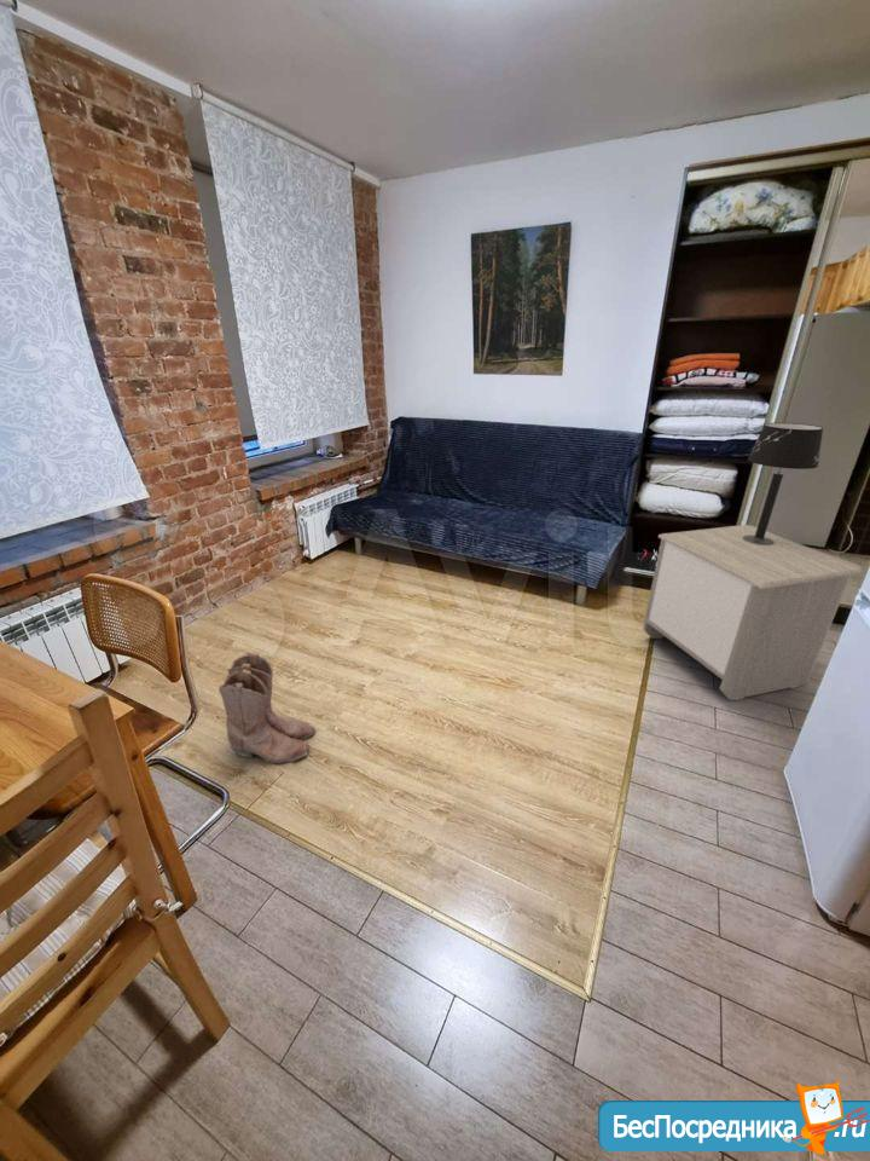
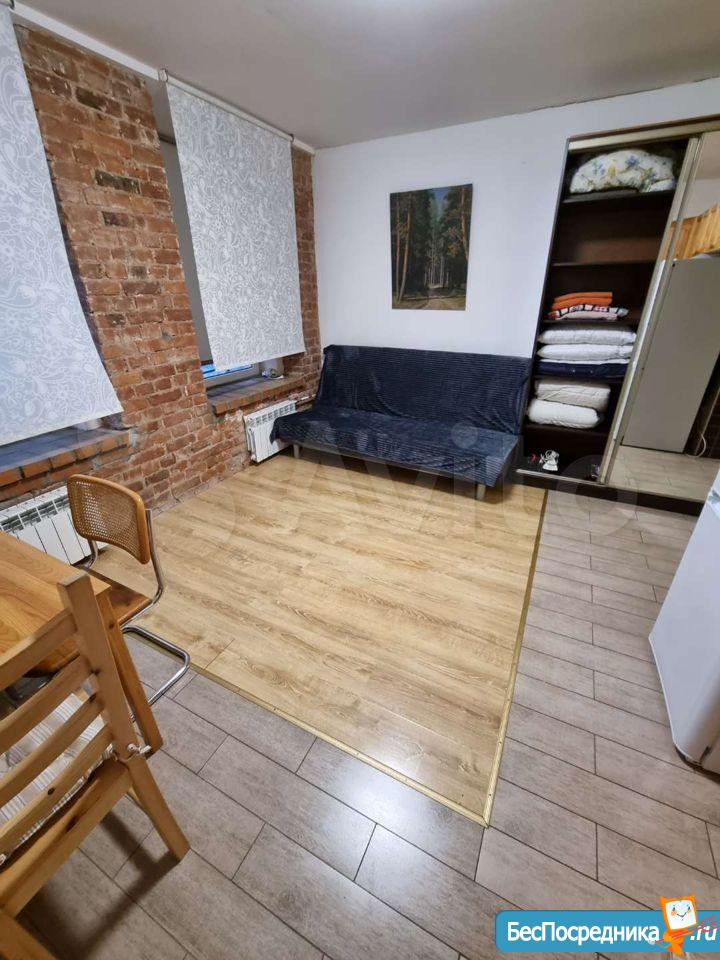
- table lamp [743,422,824,545]
- boots [218,652,317,764]
- nightstand [642,524,864,701]
